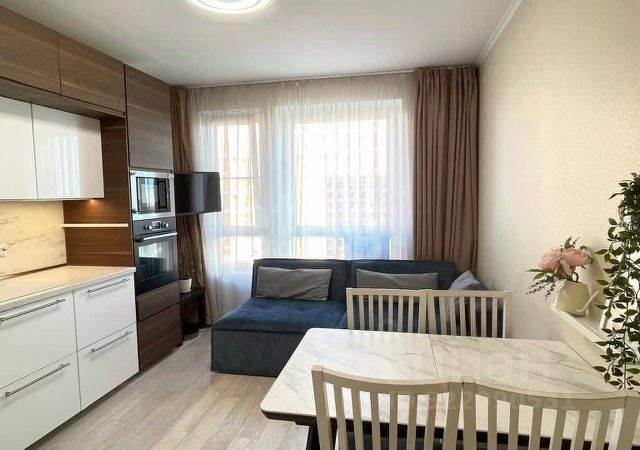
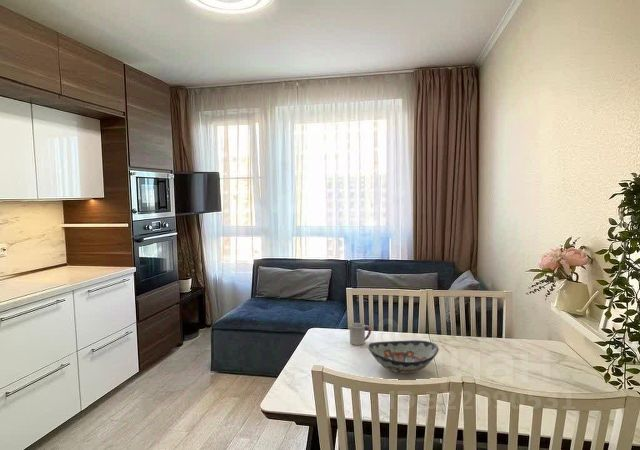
+ decorative bowl [367,339,440,375]
+ cup [349,322,372,346]
